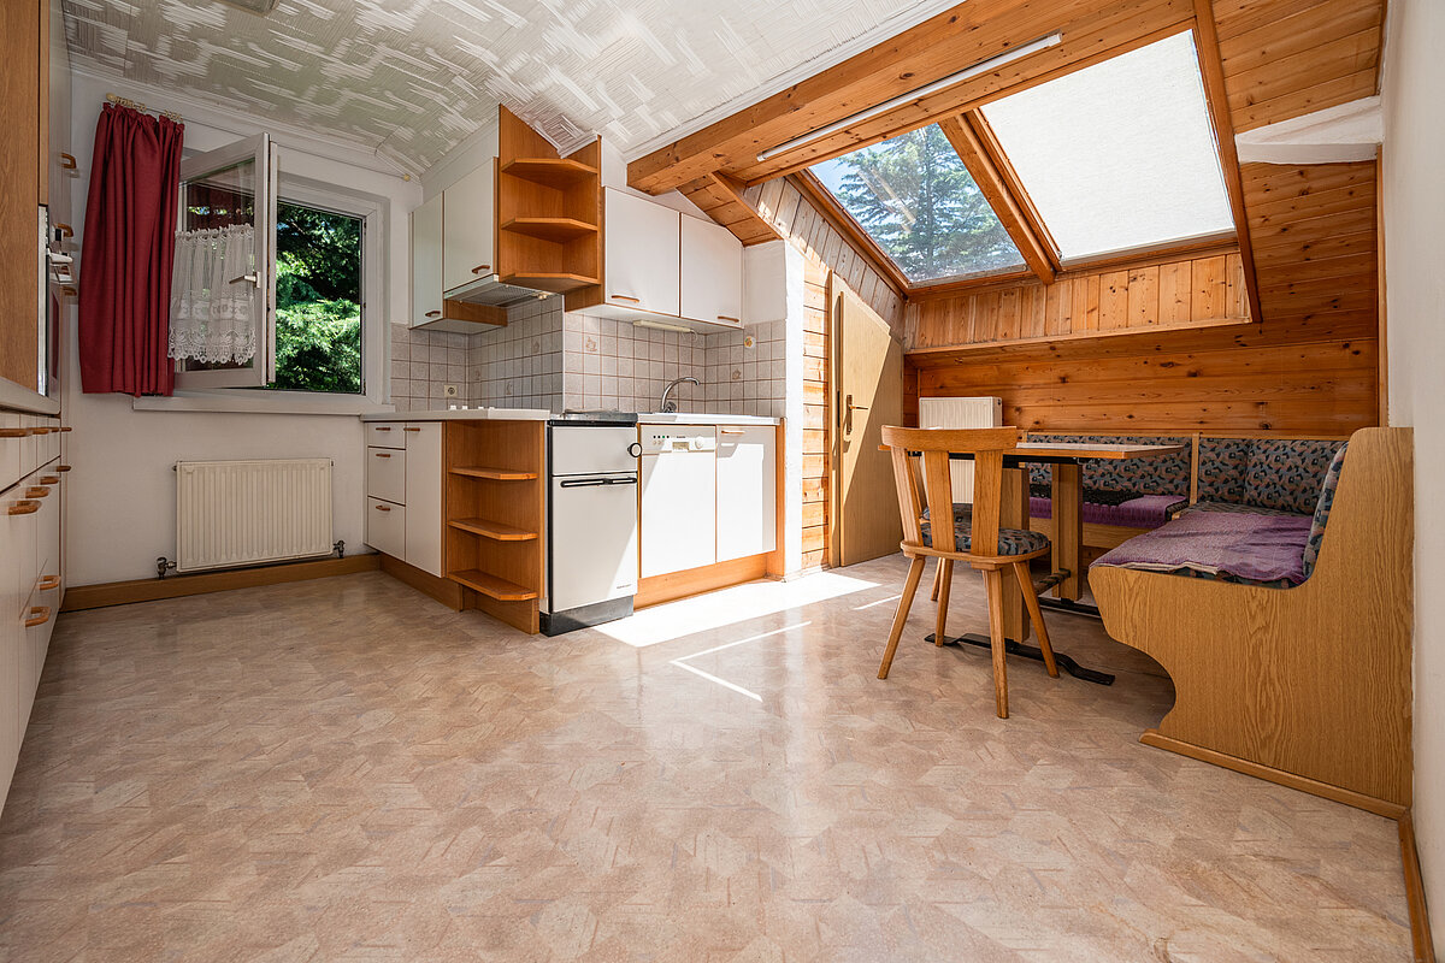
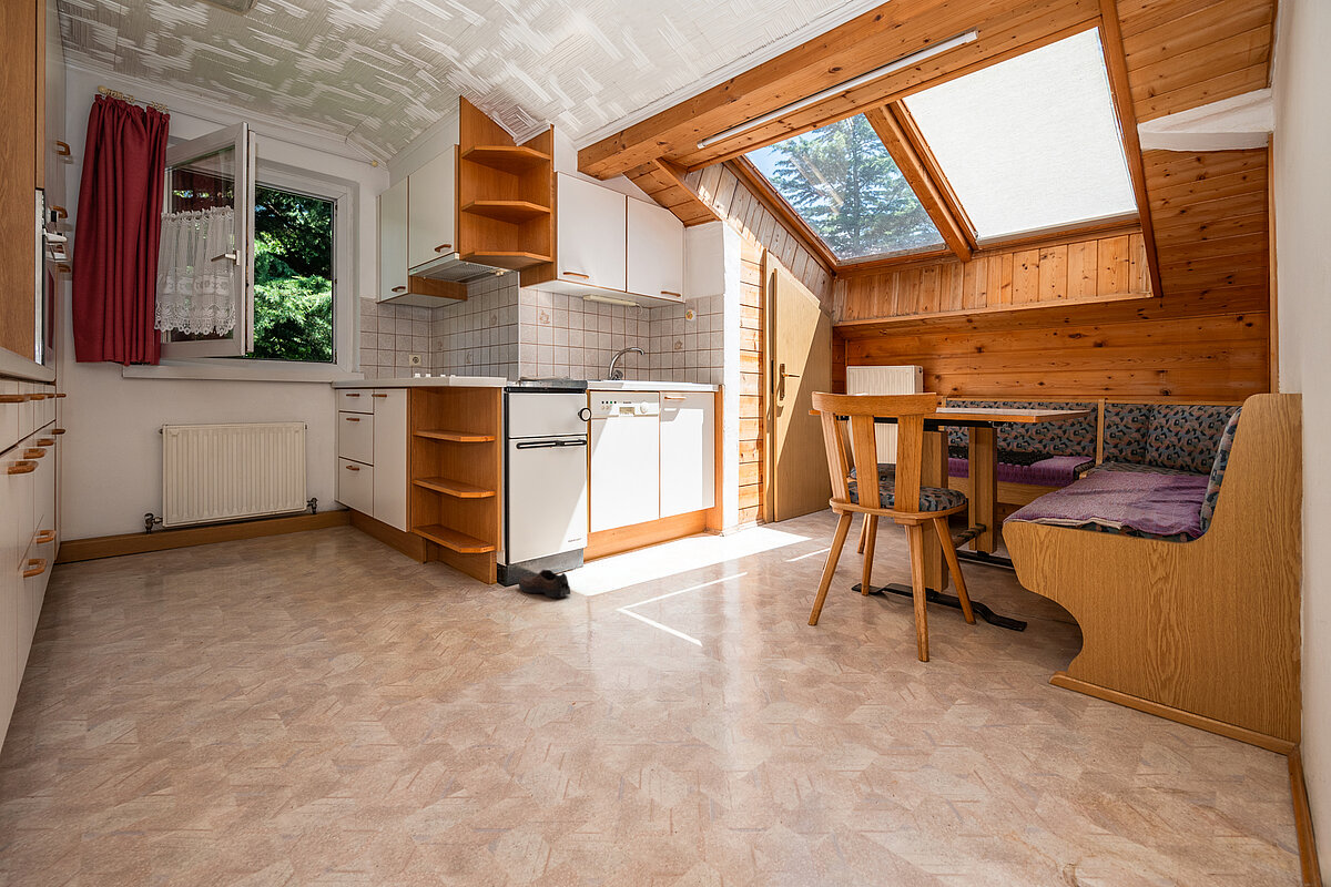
+ shoe [518,569,571,599]
